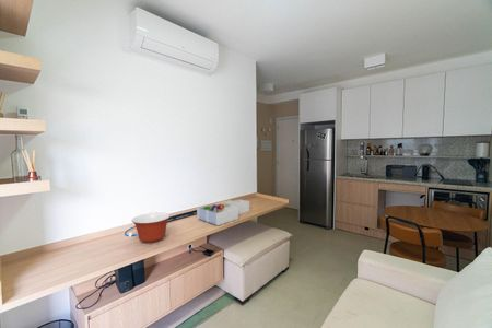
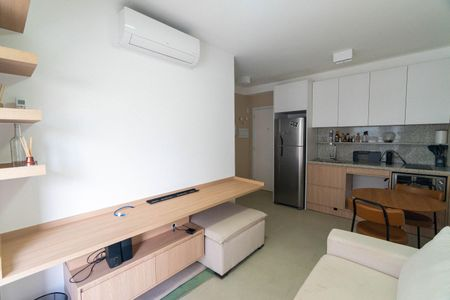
- desk organizer [196,199,250,226]
- mixing bowl [131,211,172,244]
